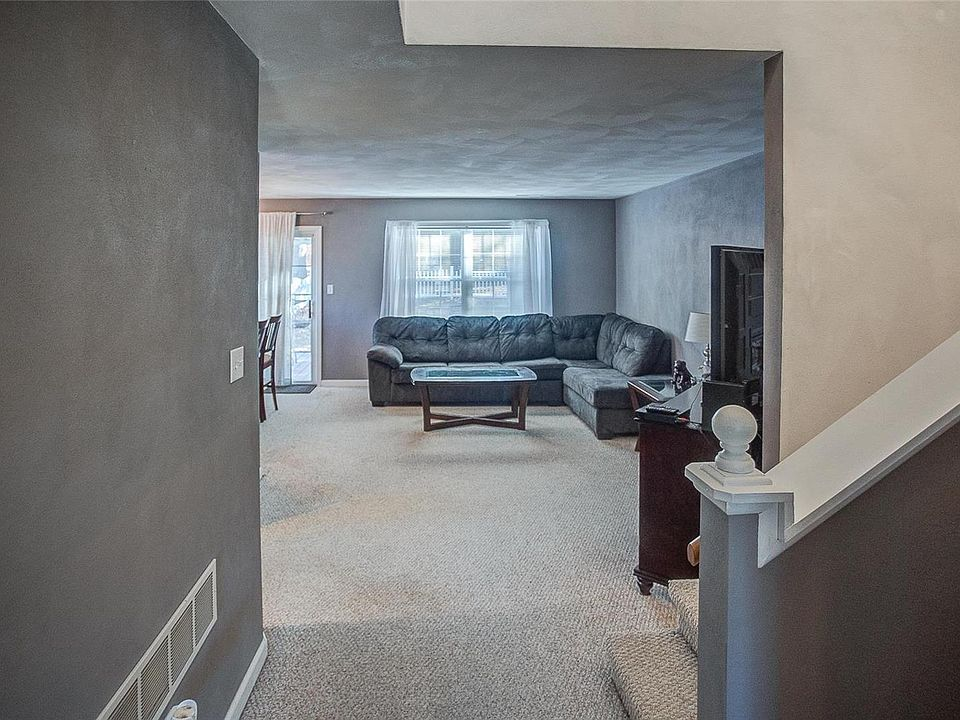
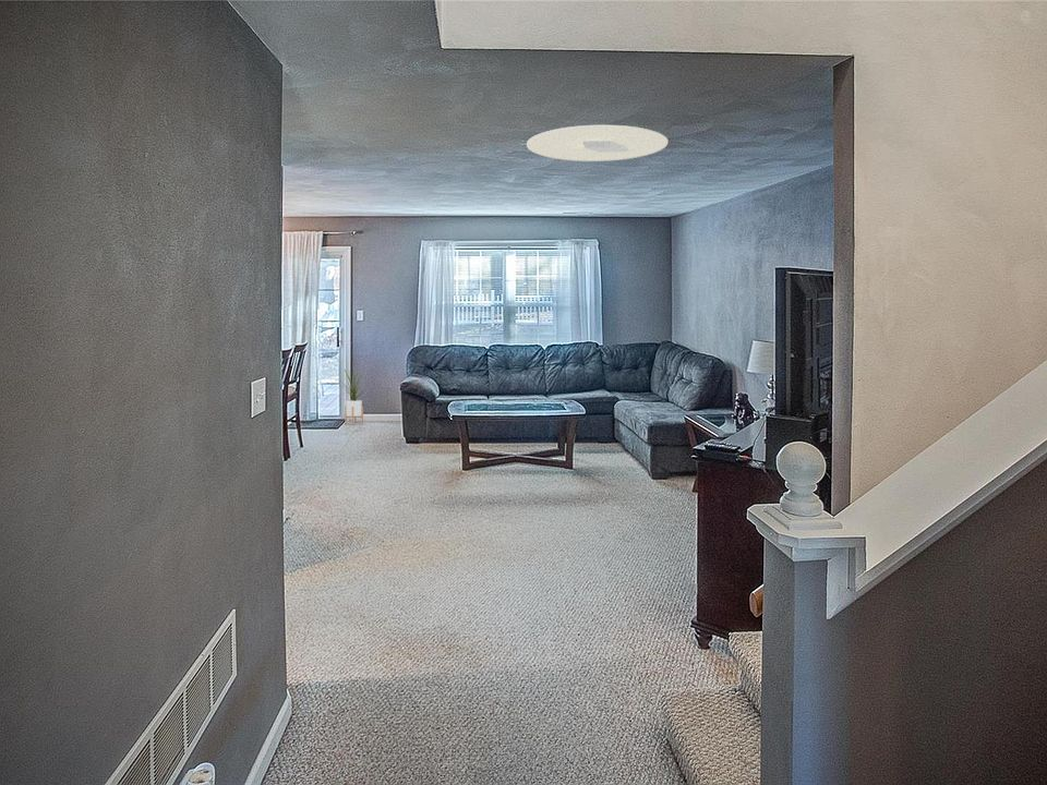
+ house plant [337,362,372,425]
+ ceiling light [526,124,670,162]
